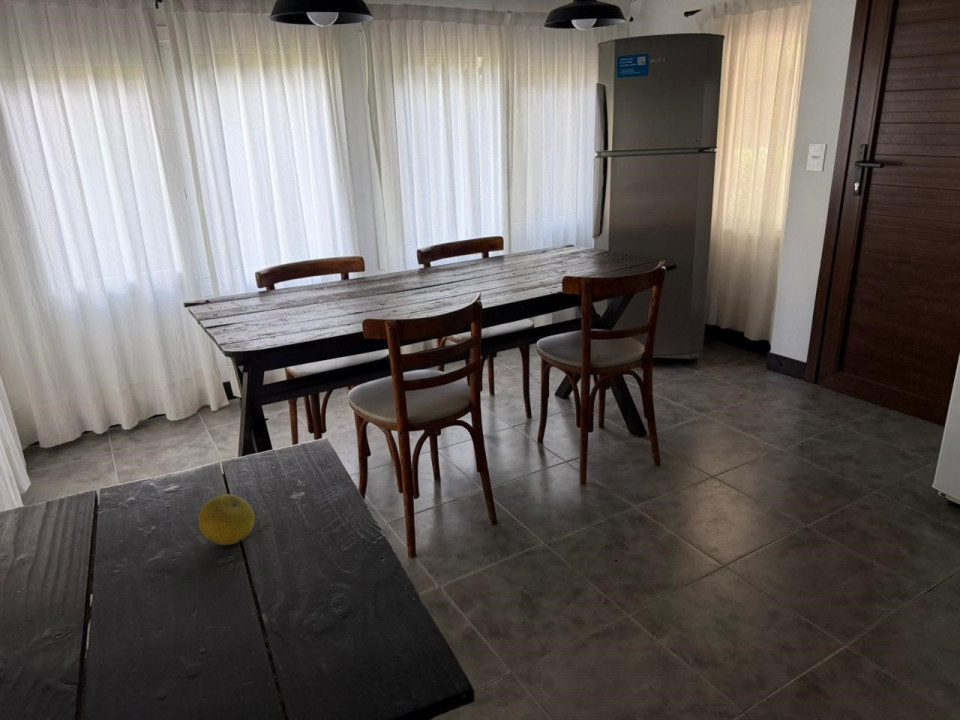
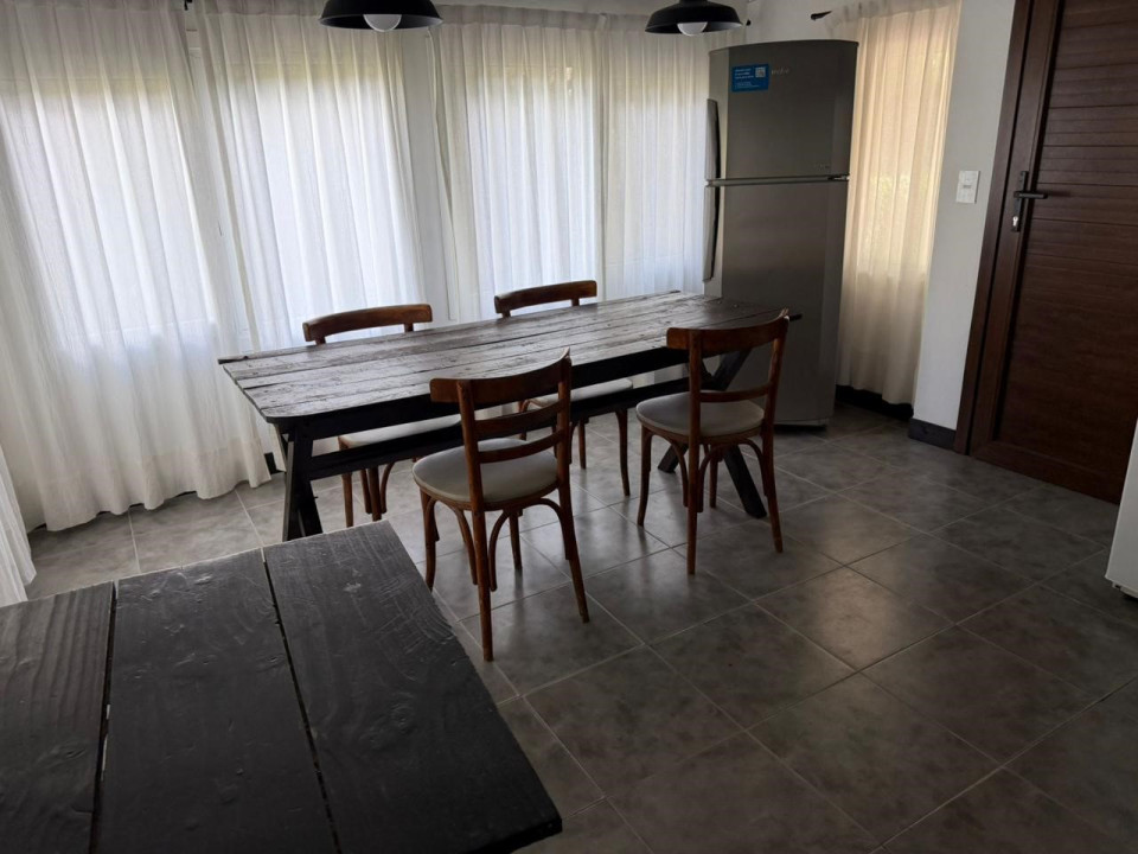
- fruit [198,493,256,546]
